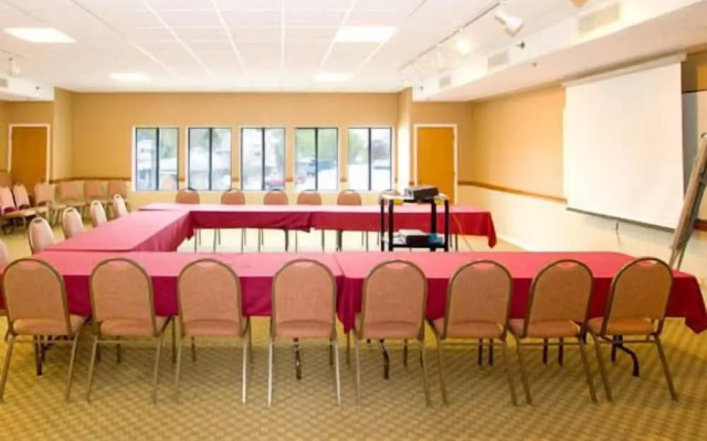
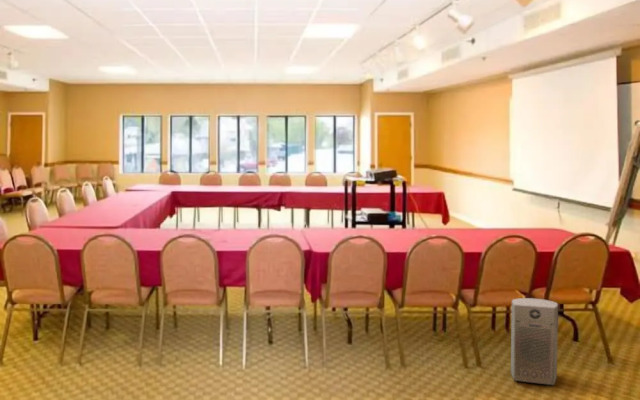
+ fan [510,297,559,386]
